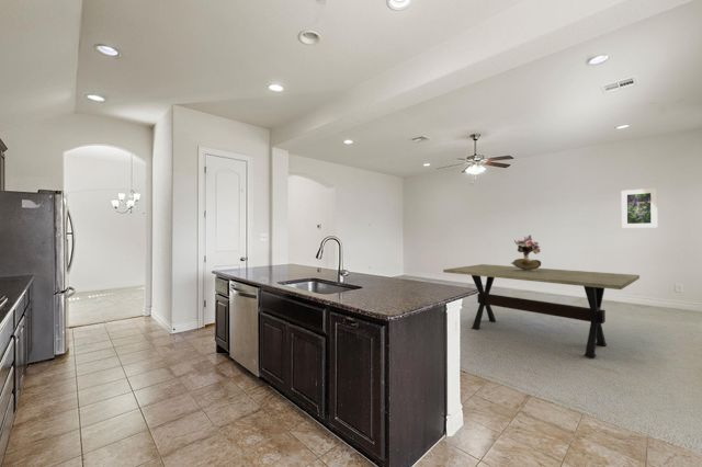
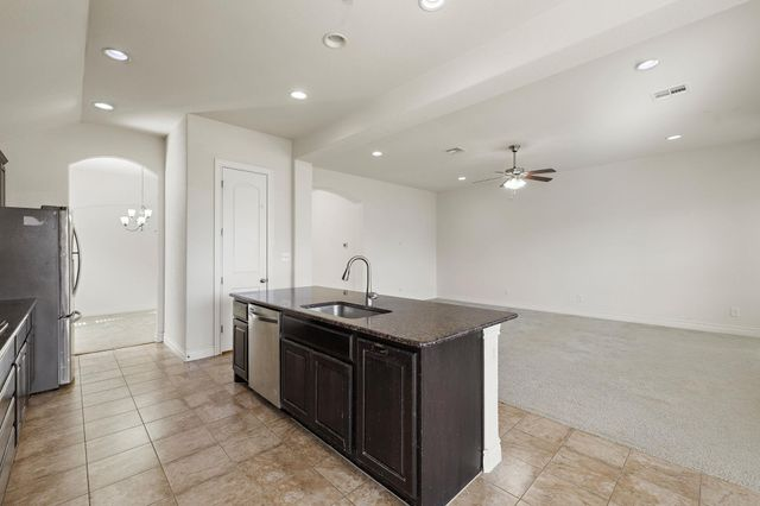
- dining table [442,263,641,358]
- bouquet [510,235,542,271]
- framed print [621,187,658,229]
